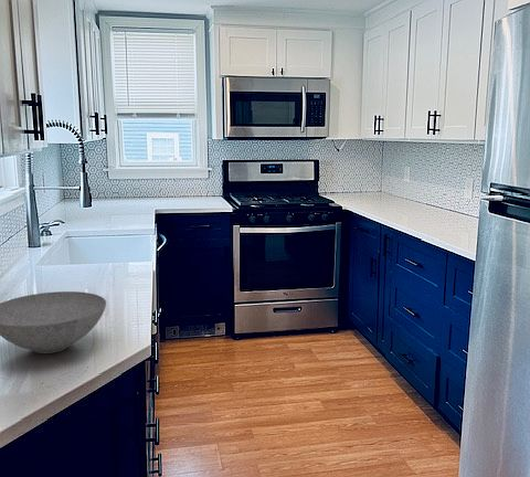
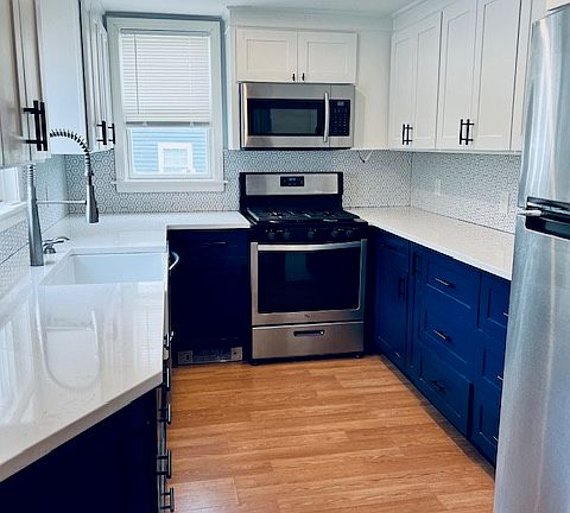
- bowl [0,290,107,354]
